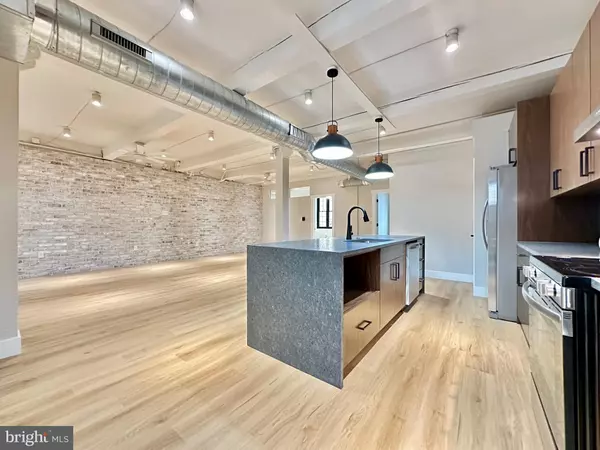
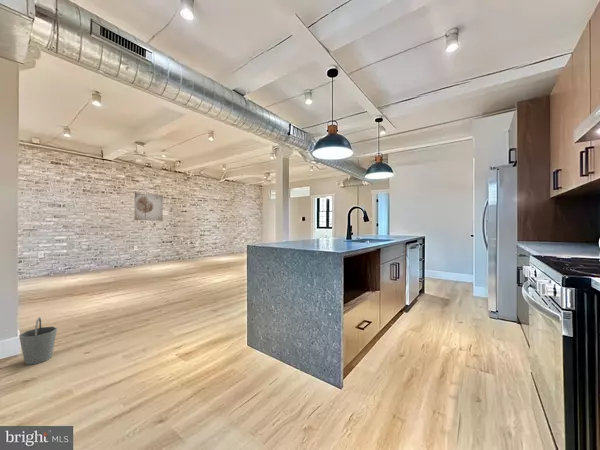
+ wall art [134,192,164,222]
+ bucket [18,316,58,366]
